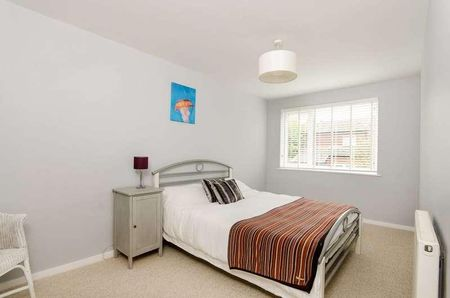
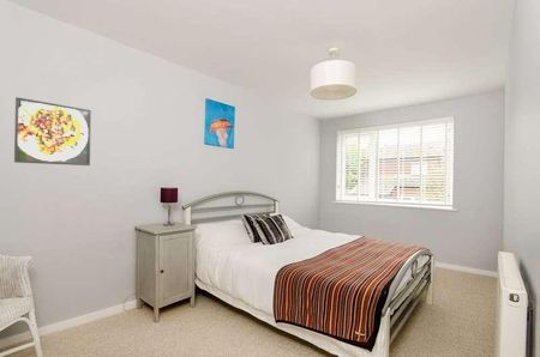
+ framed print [13,96,92,167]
